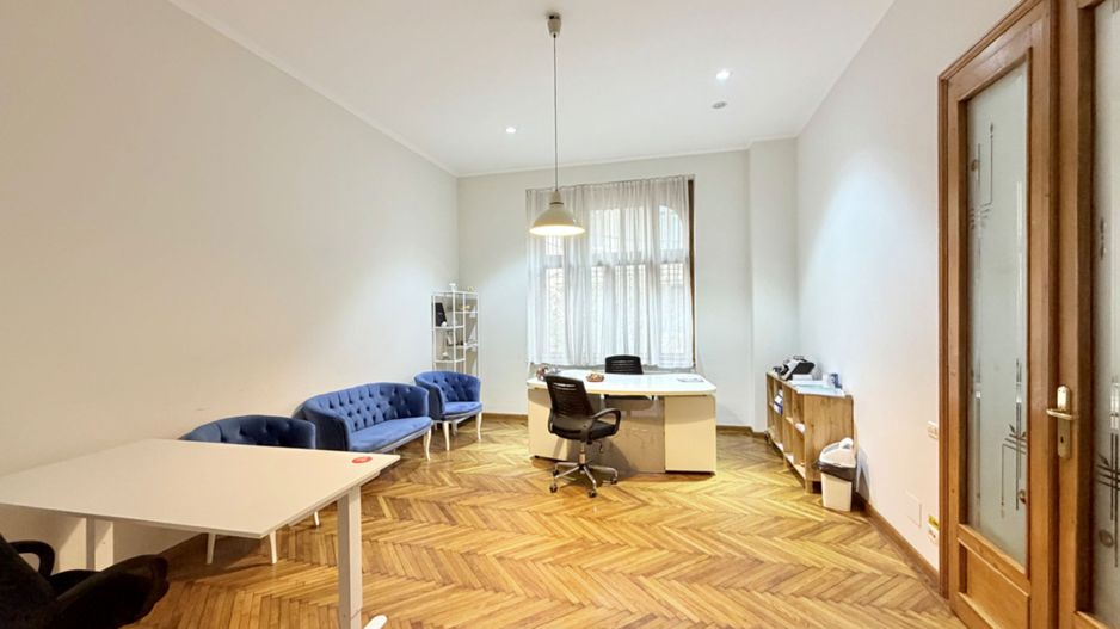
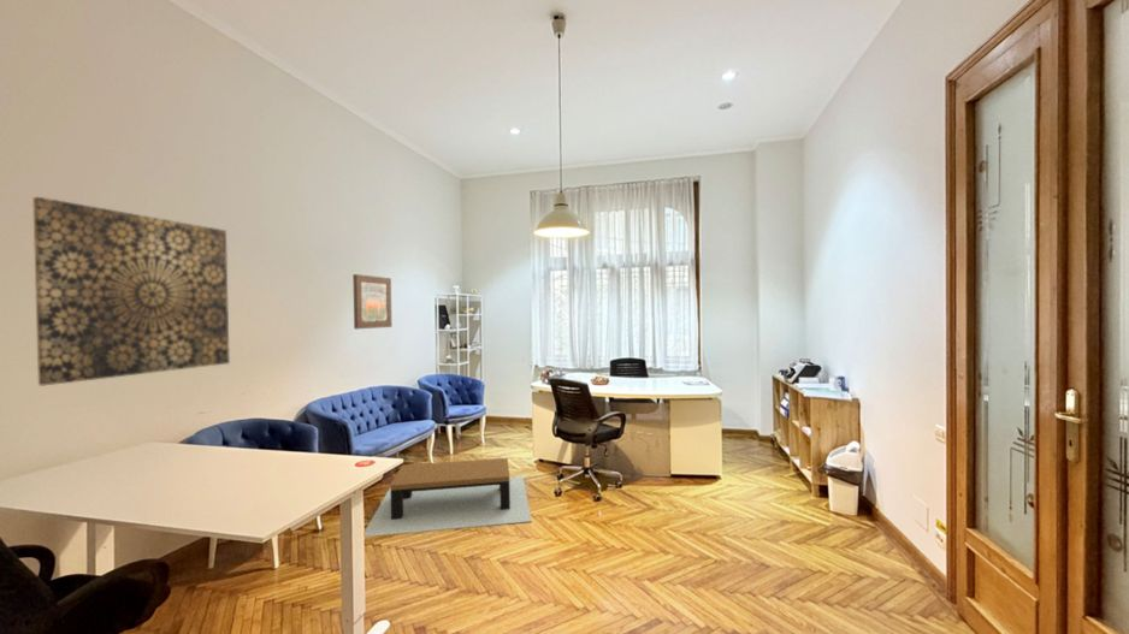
+ coffee table [363,457,532,538]
+ wall art [31,196,231,386]
+ wall art [351,273,394,330]
